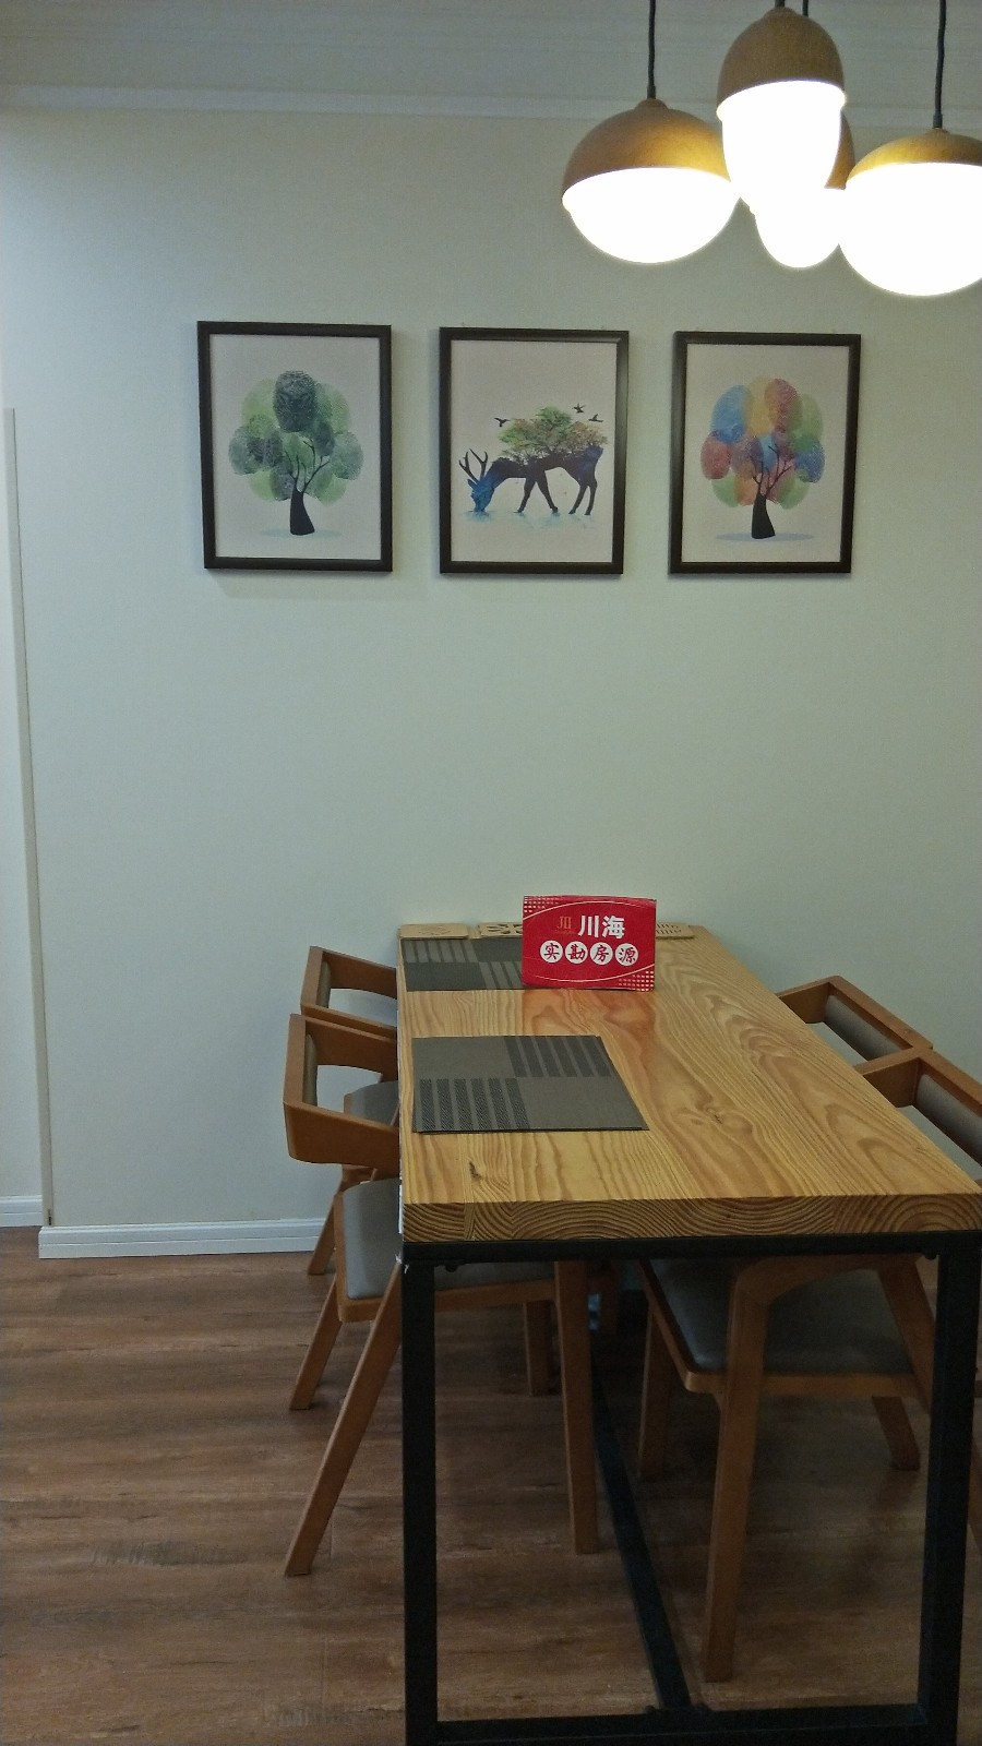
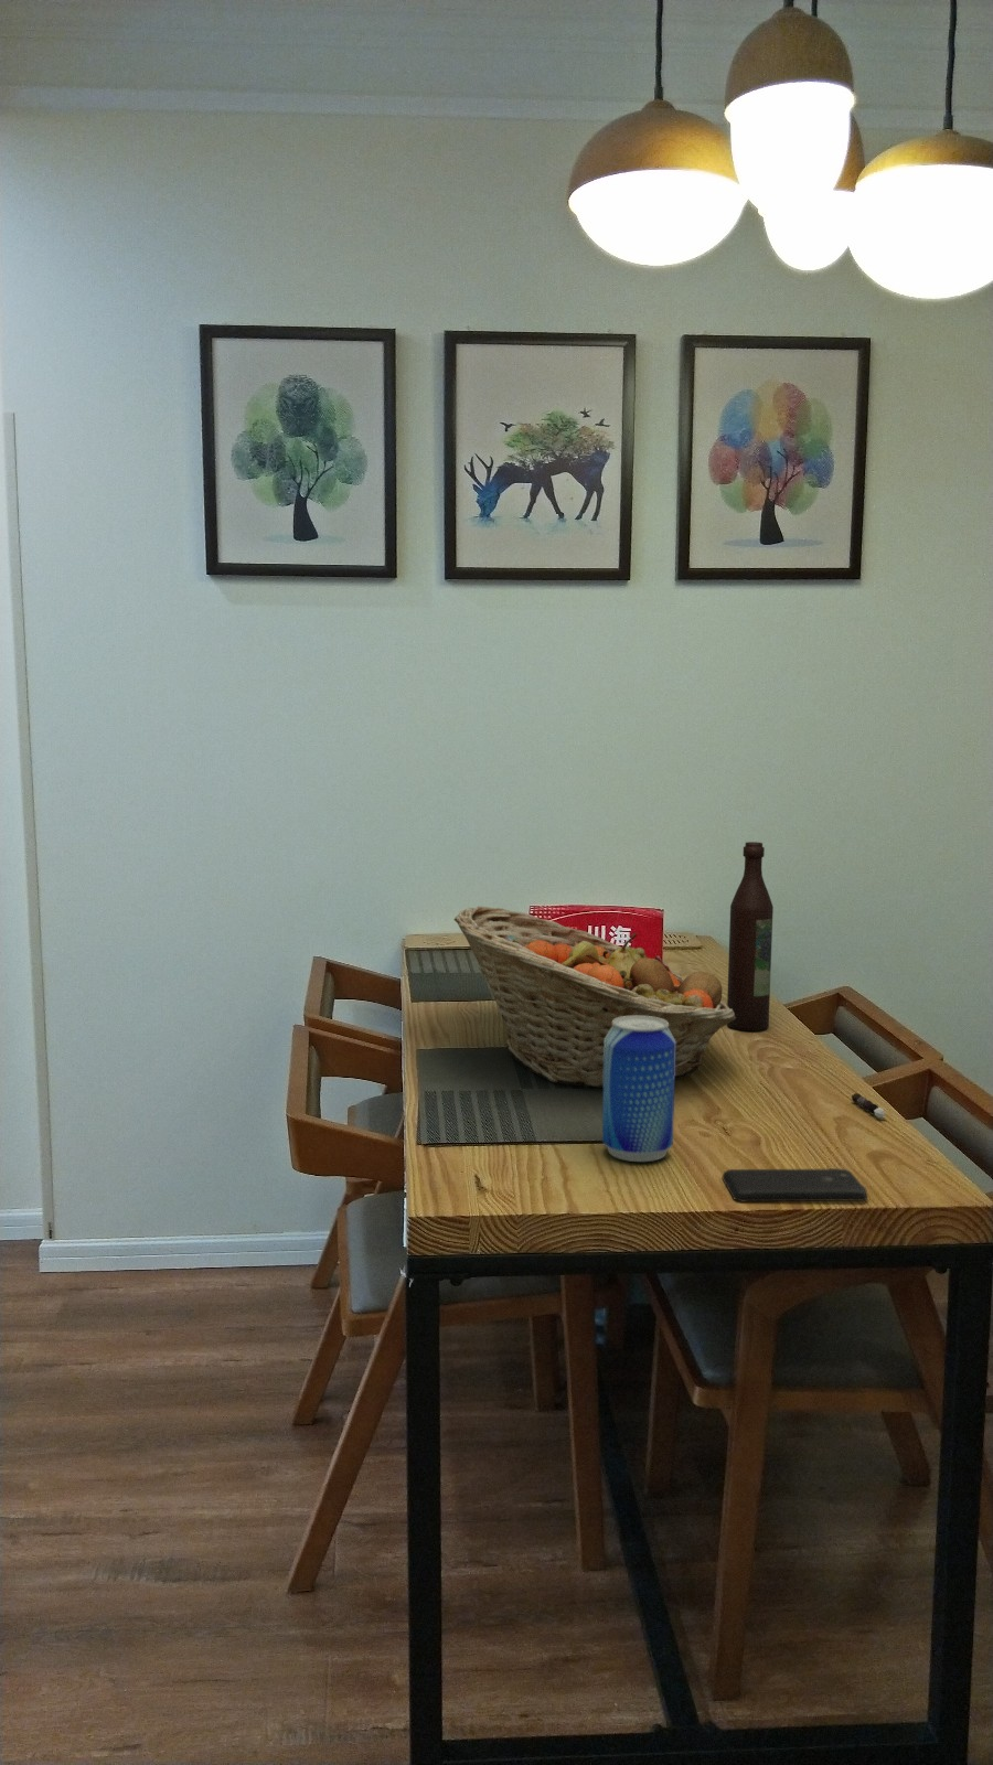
+ wine bottle [726,840,775,1032]
+ pepper shaker [851,1092,886,1119]
+ beer can [601,1016,675,1163]
+ smartphone [720,1167,868,1203]
+ fruit basket [453,906,736,1089]
